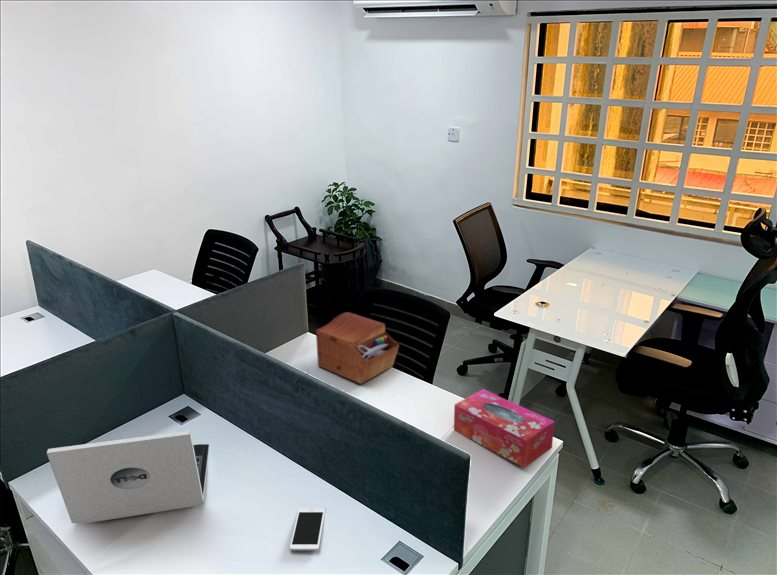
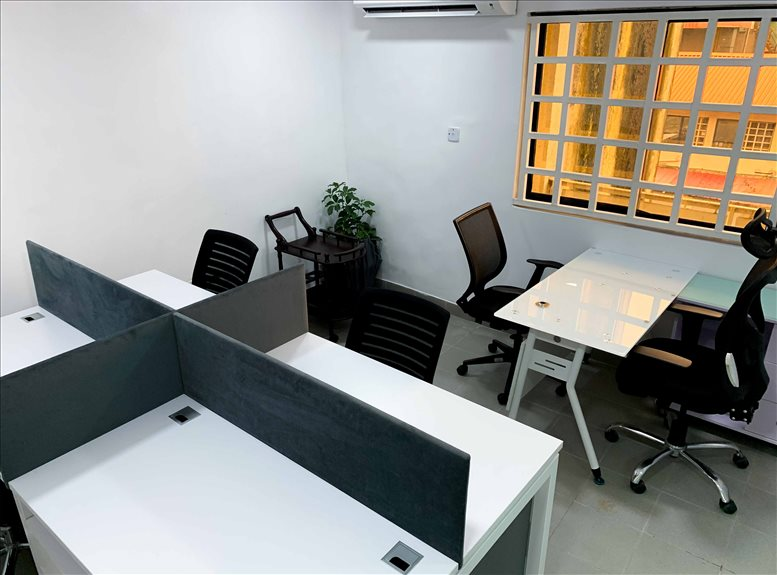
- sewing box [315,311,400,385]
- cell phone [289,506,326,551]
- laptop [46,430,210,524]
- tissue box [453,388,555,469]
